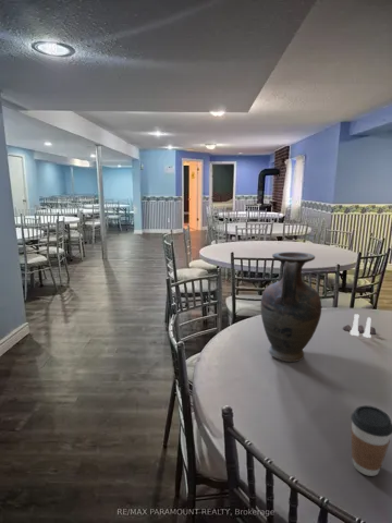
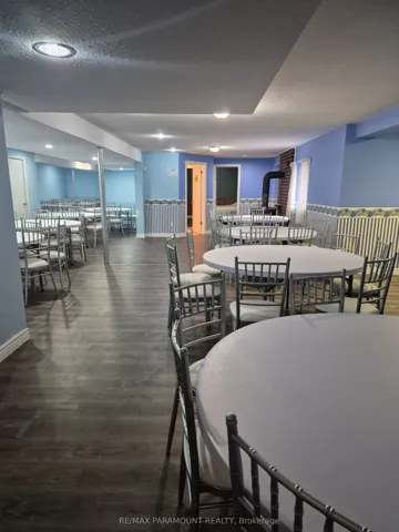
- salt and pepper shaker set [342,314,377,339]
- coffee cup [350,404,392,477]
- vase [260,251,322,363]
